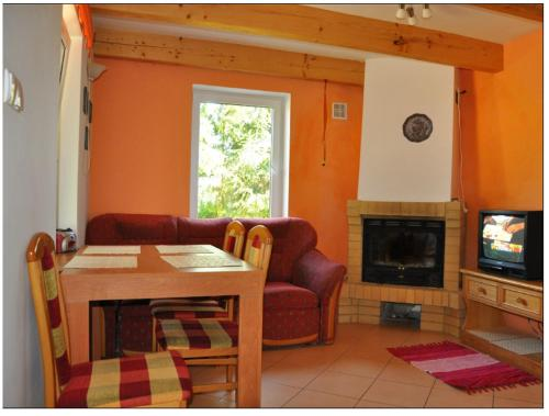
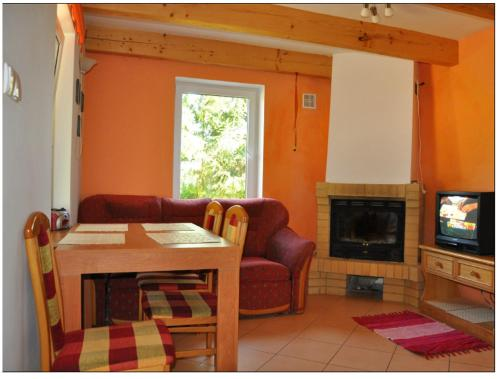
- decorative plate [401,112,434,144]
